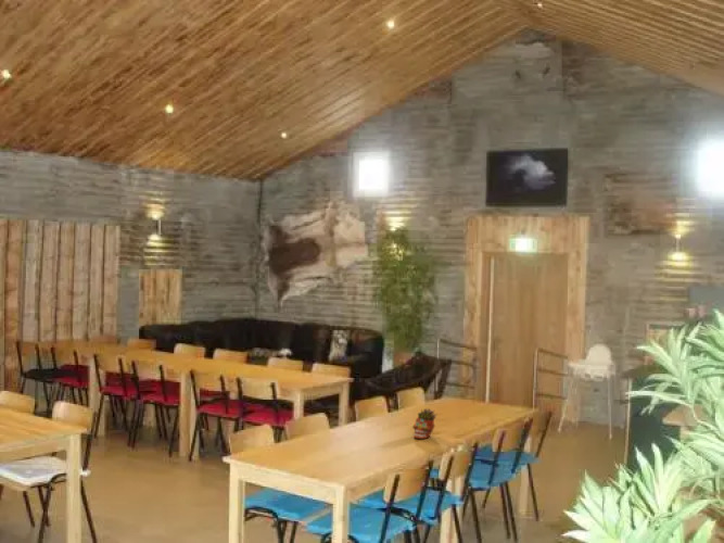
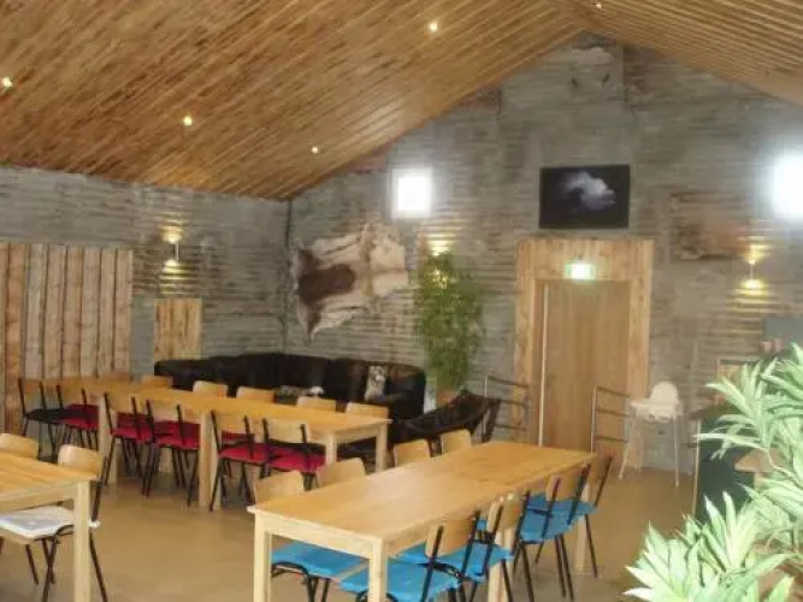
- succulent planter [411,407,437,440]
